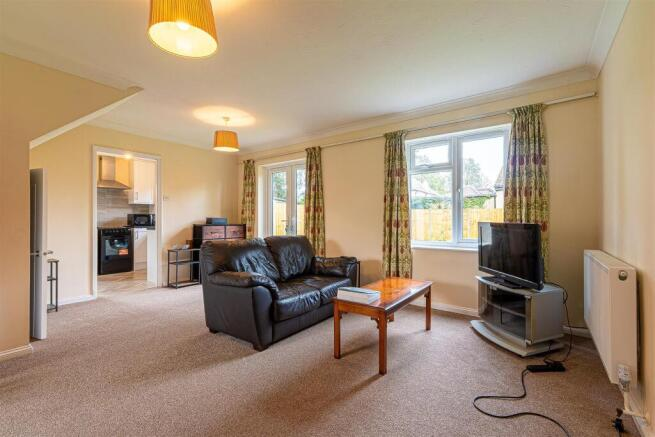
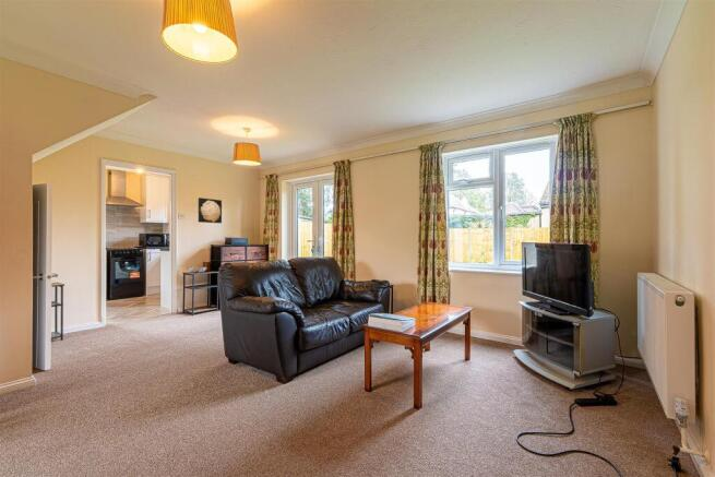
+ wall art [198,196,223,224]
